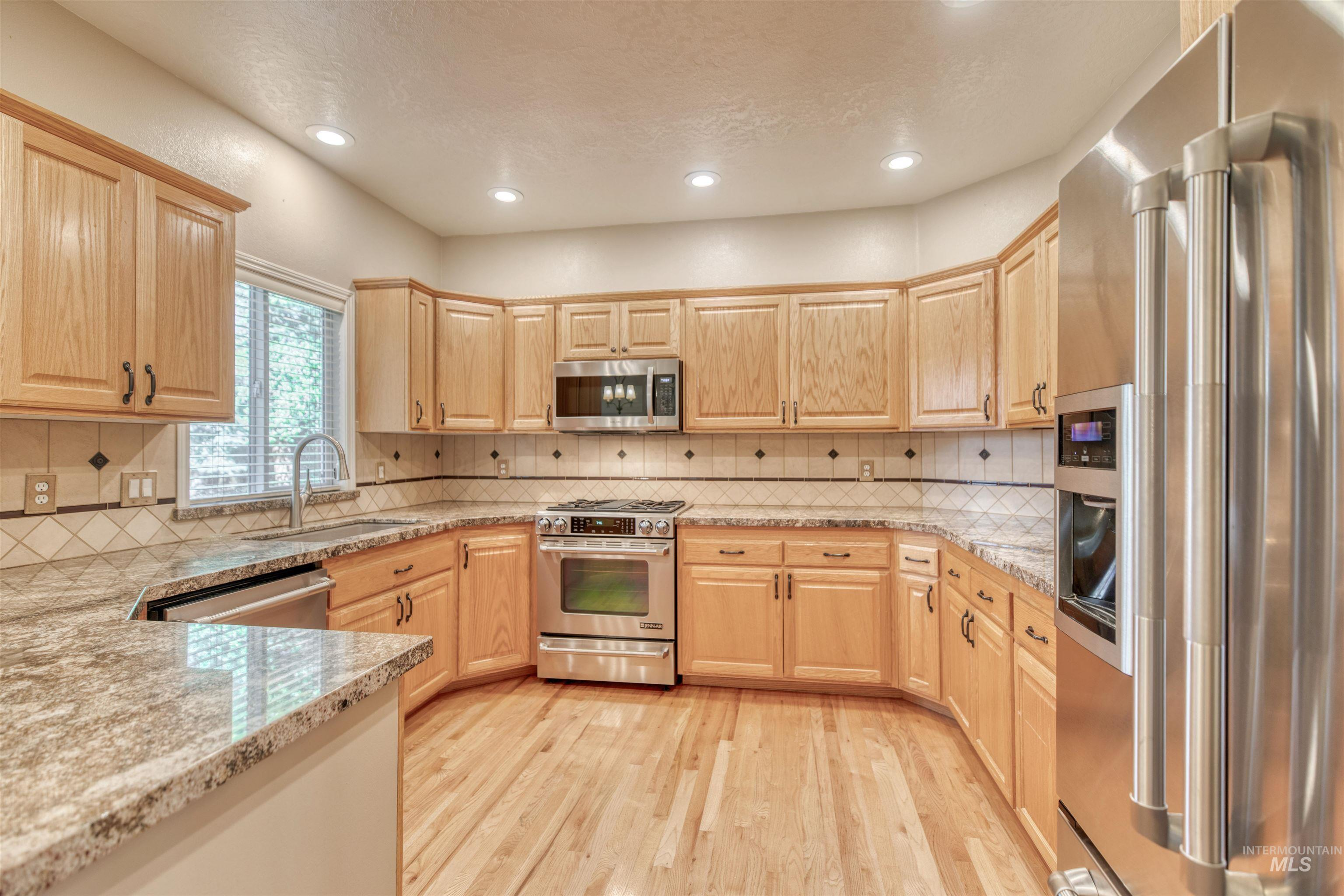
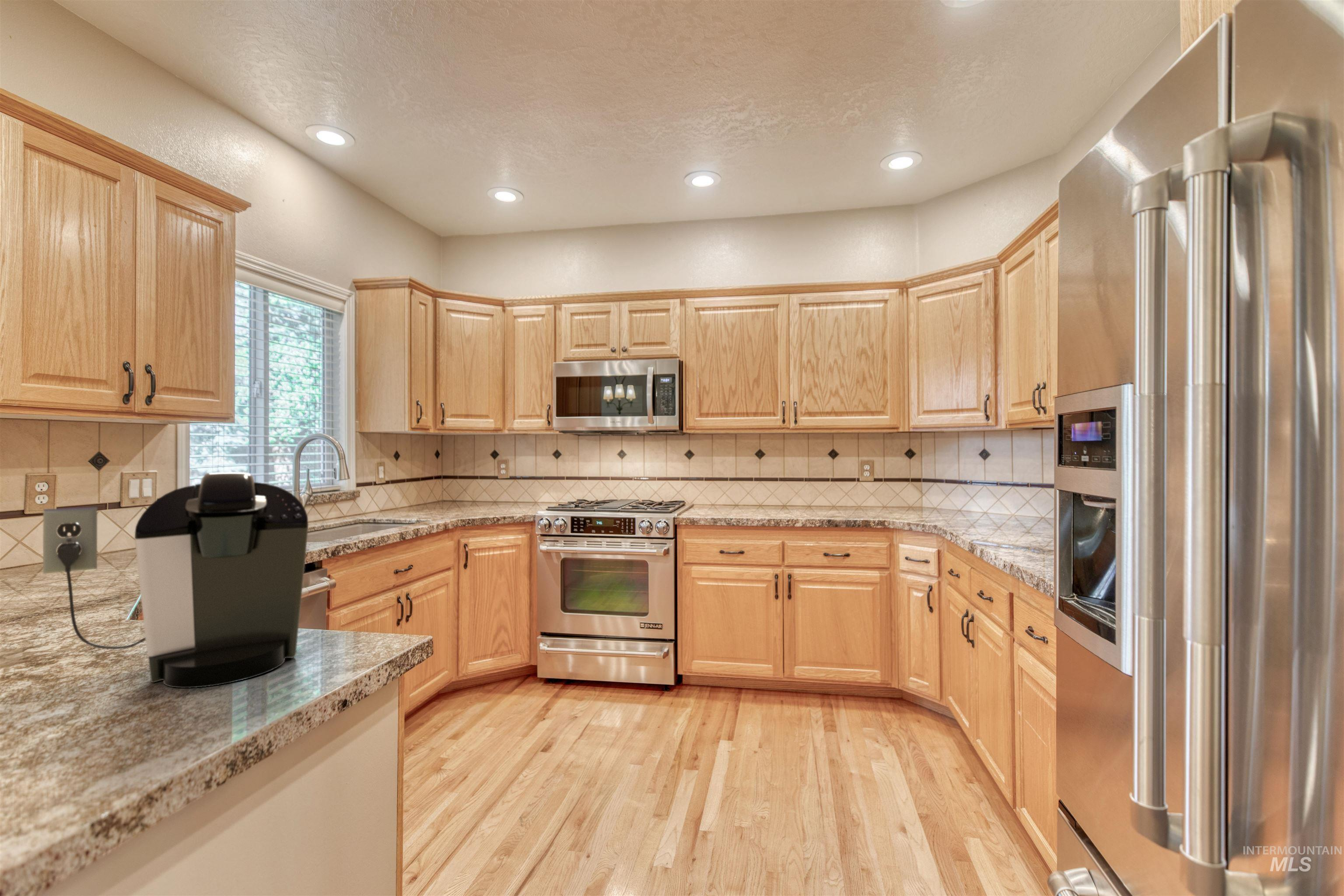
+ coffee maker [42,471,309,689]
